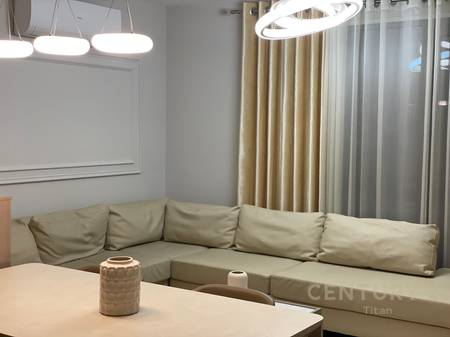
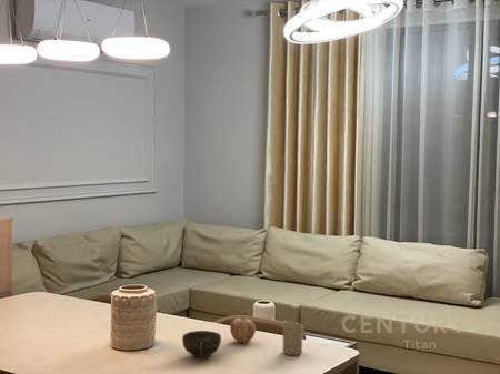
+ fruit [229,314,257,344]
+ cup [181,330,222,360]
+ candle [282,320,306,356]
